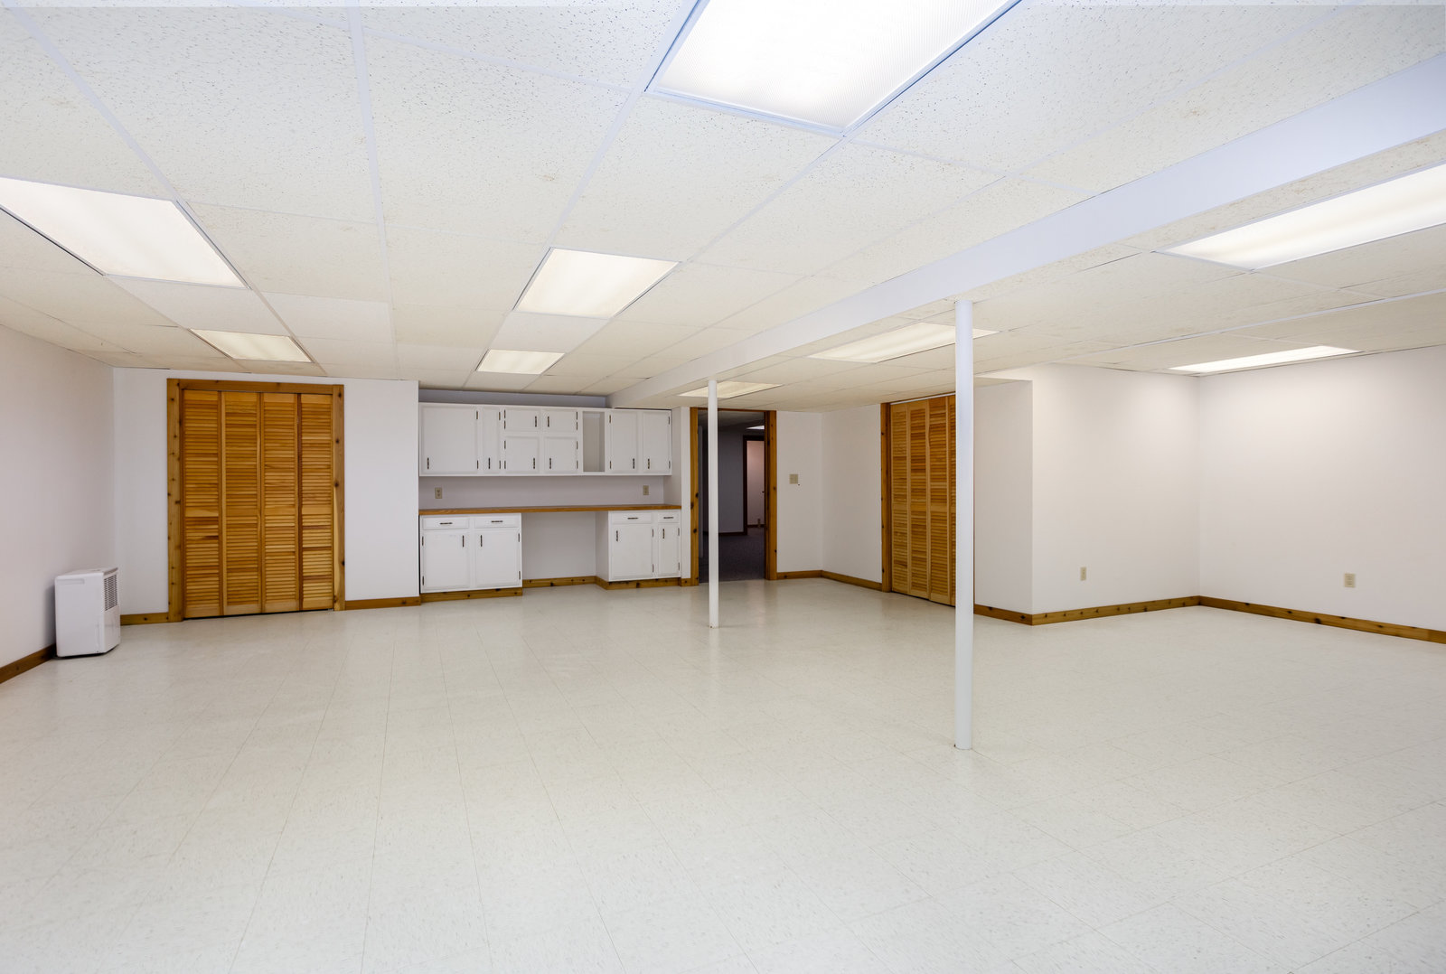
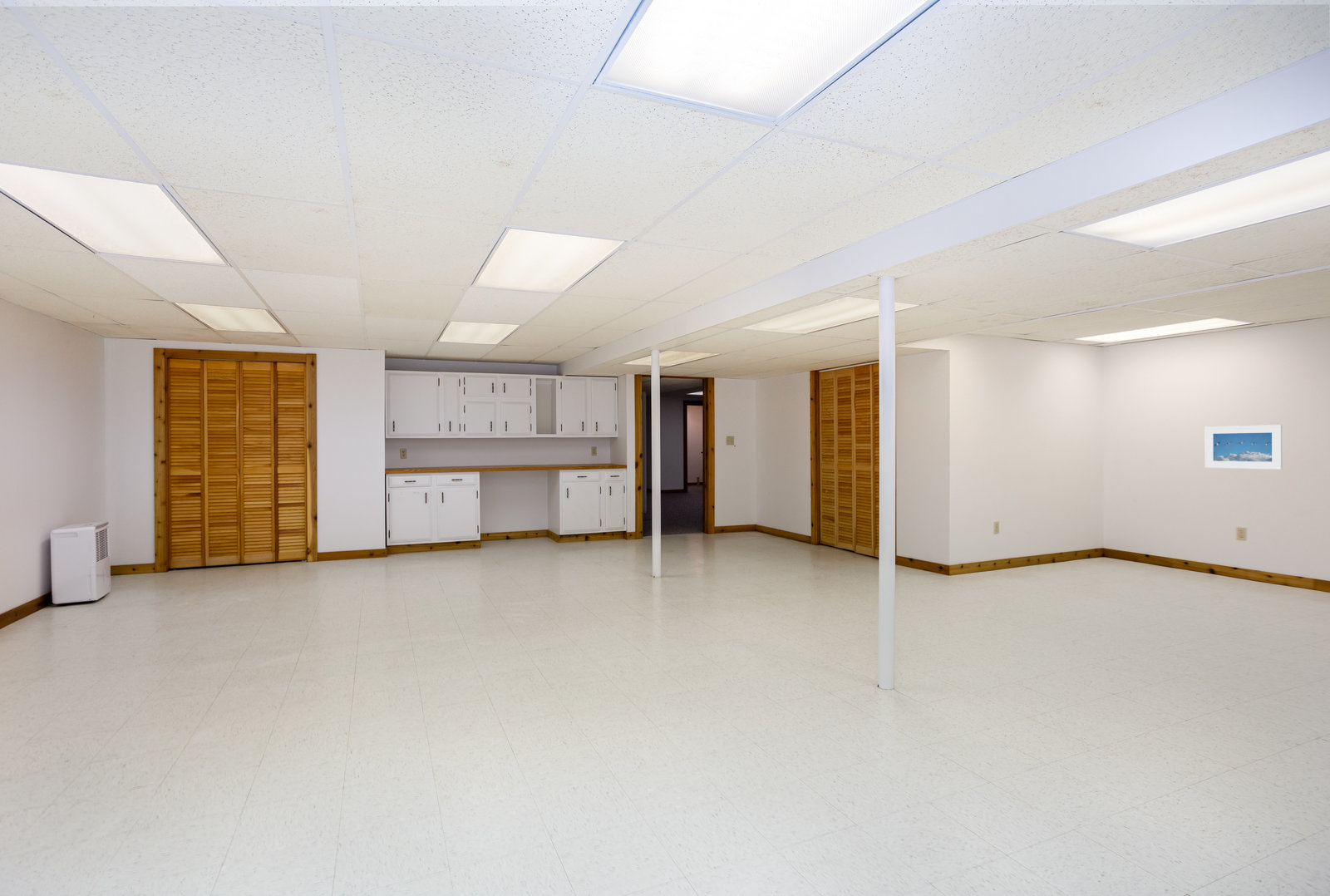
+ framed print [1204,424,1283,470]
